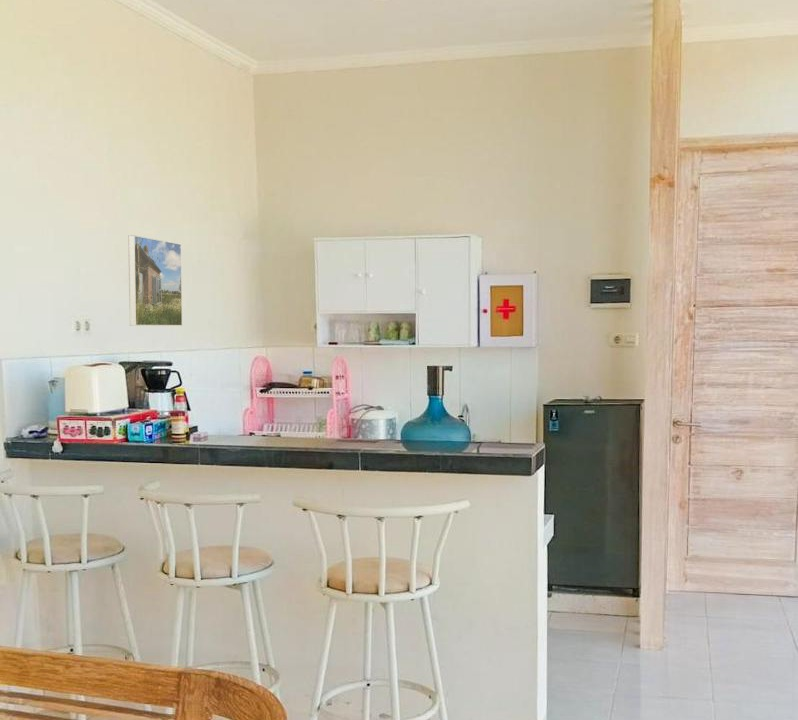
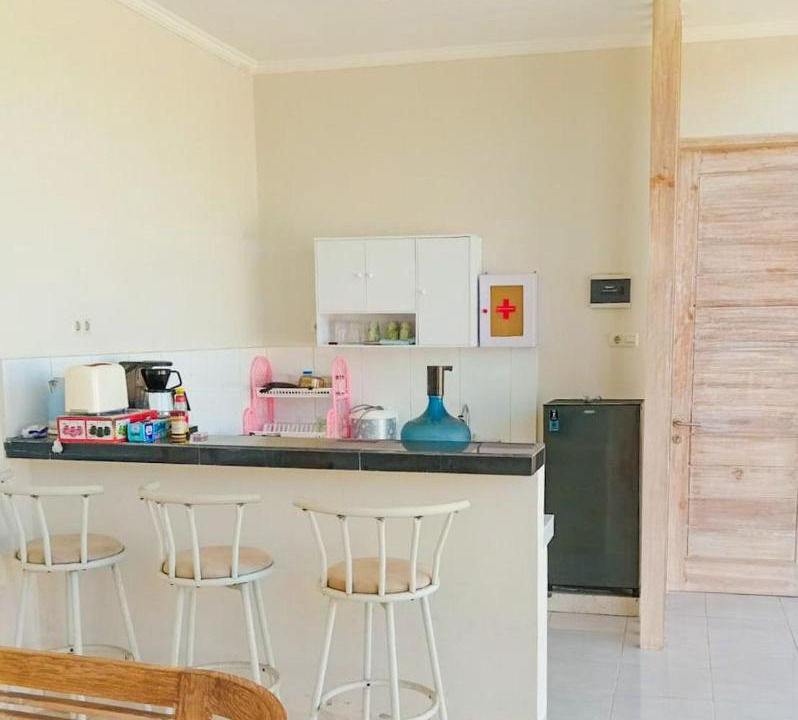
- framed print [127,234,183,327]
